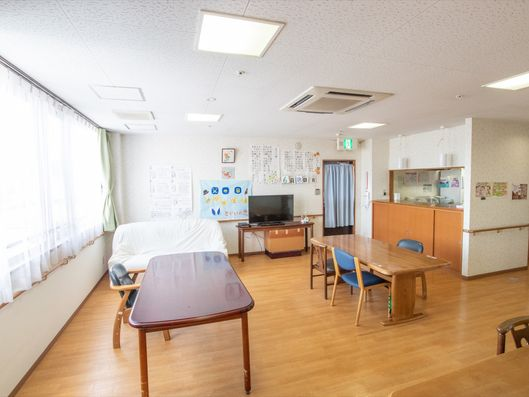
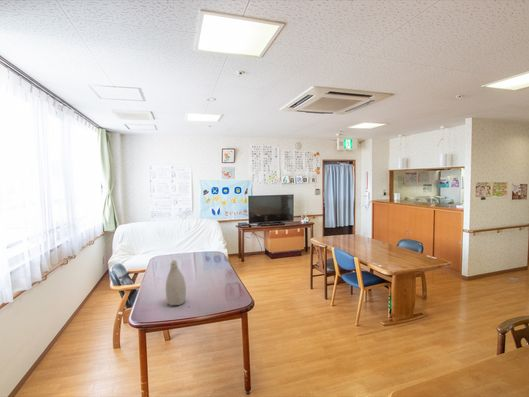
+ vase [165,259,187,307]
